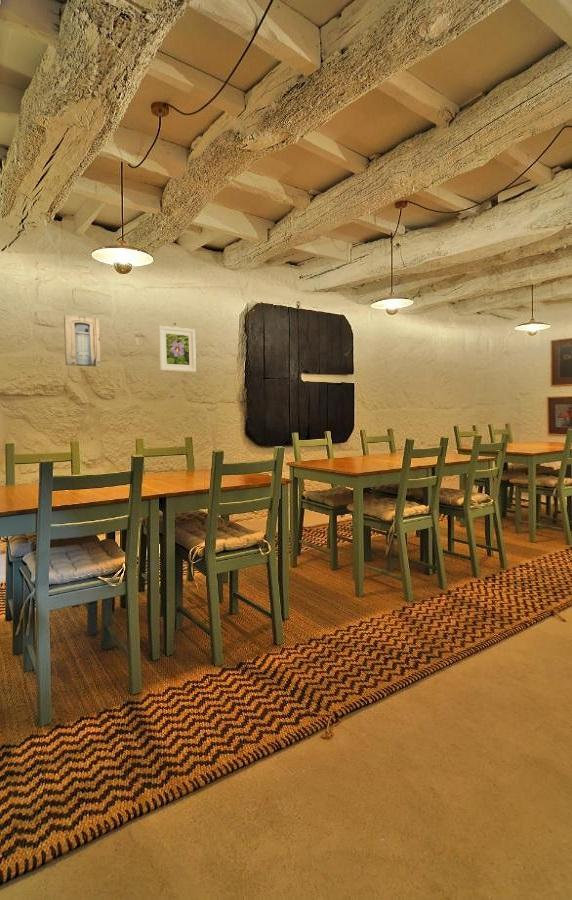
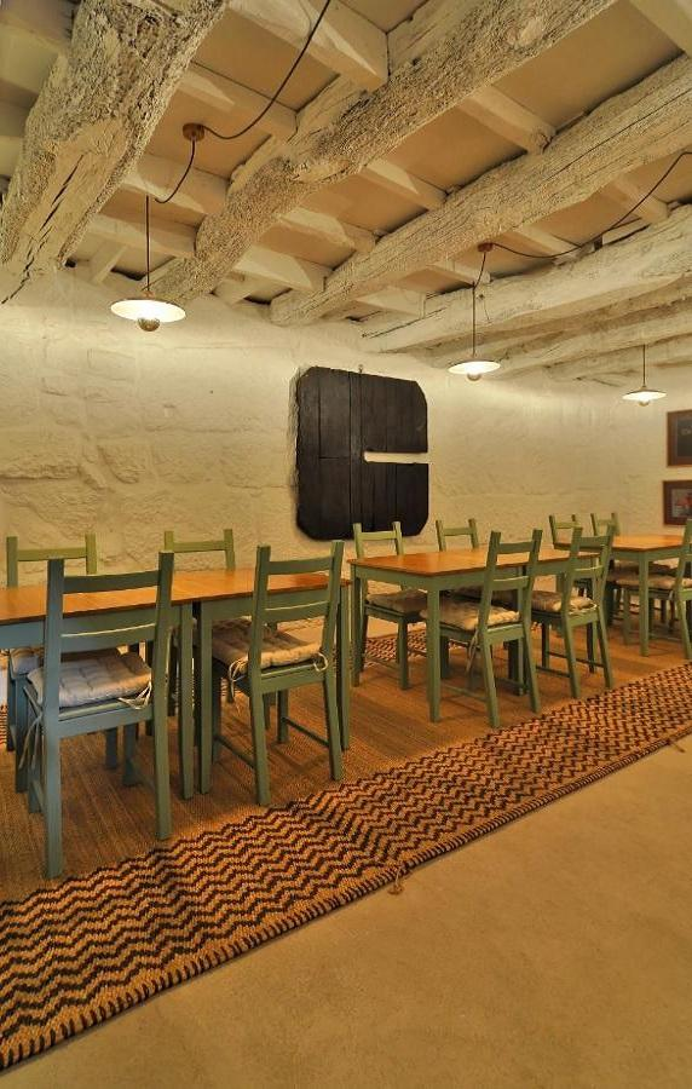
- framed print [158,325,197,373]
- wall art [63,314,102,368]
